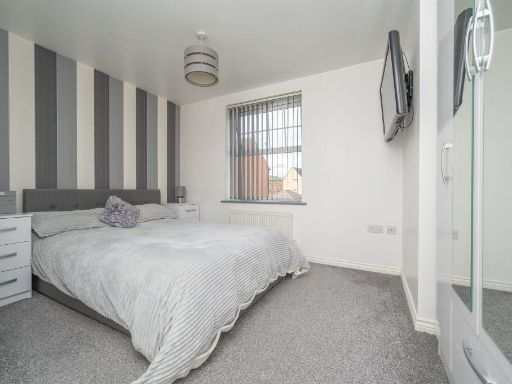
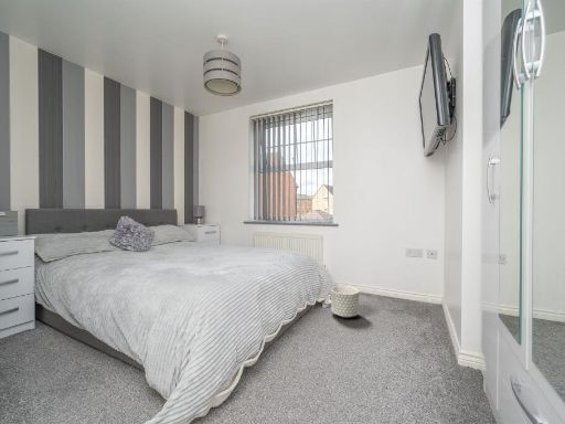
+ planter [330,285,360,319]
